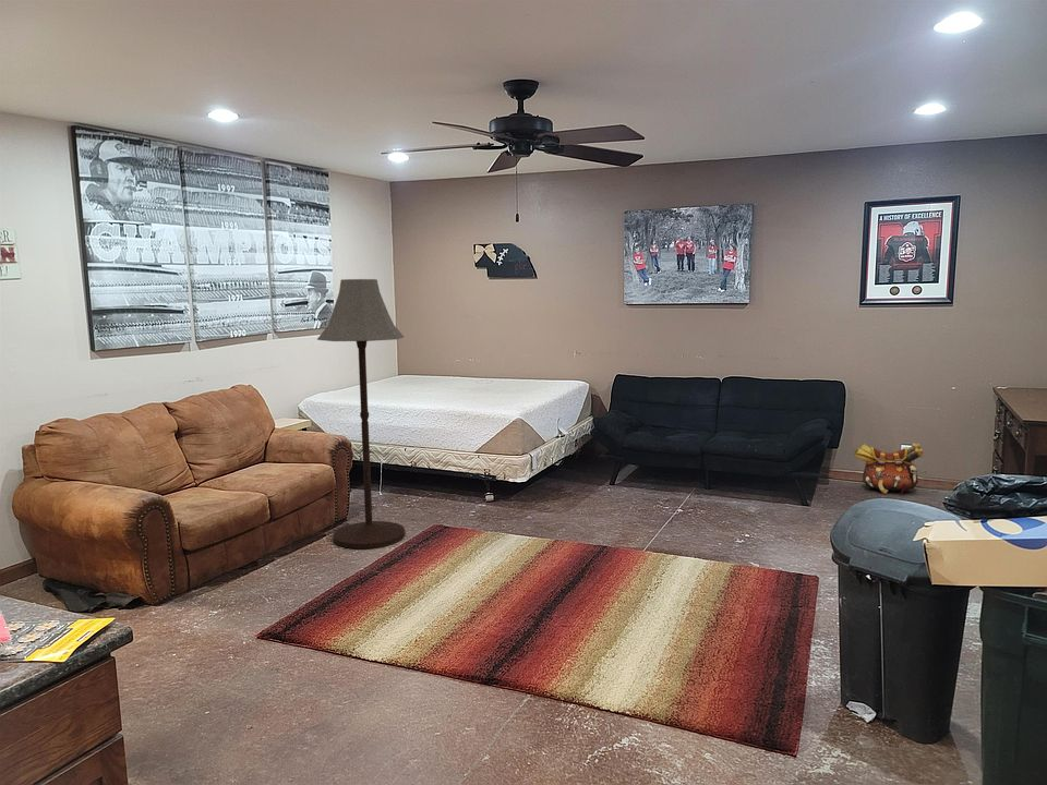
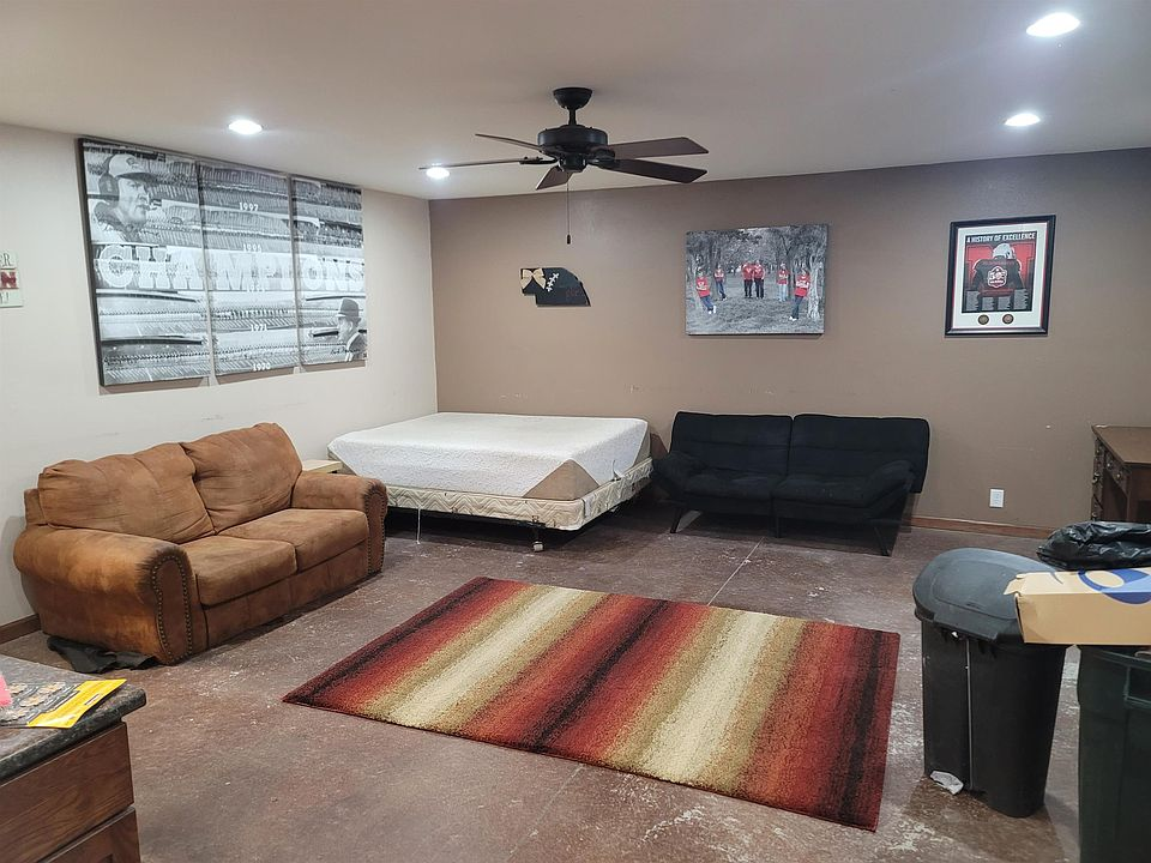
- backpack [853,442,925,495]
- floor lamp [316,278,406,550]
